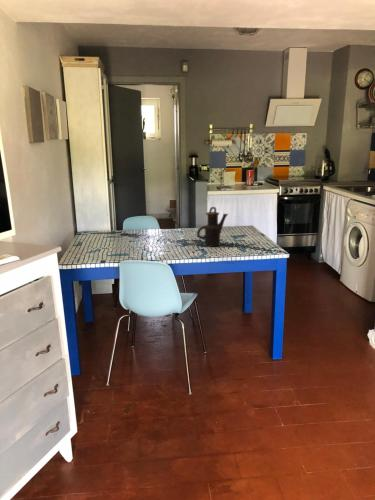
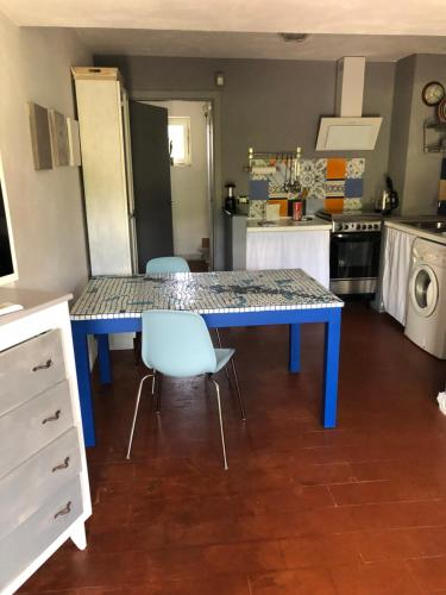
- teapot [196,206,229,248]
